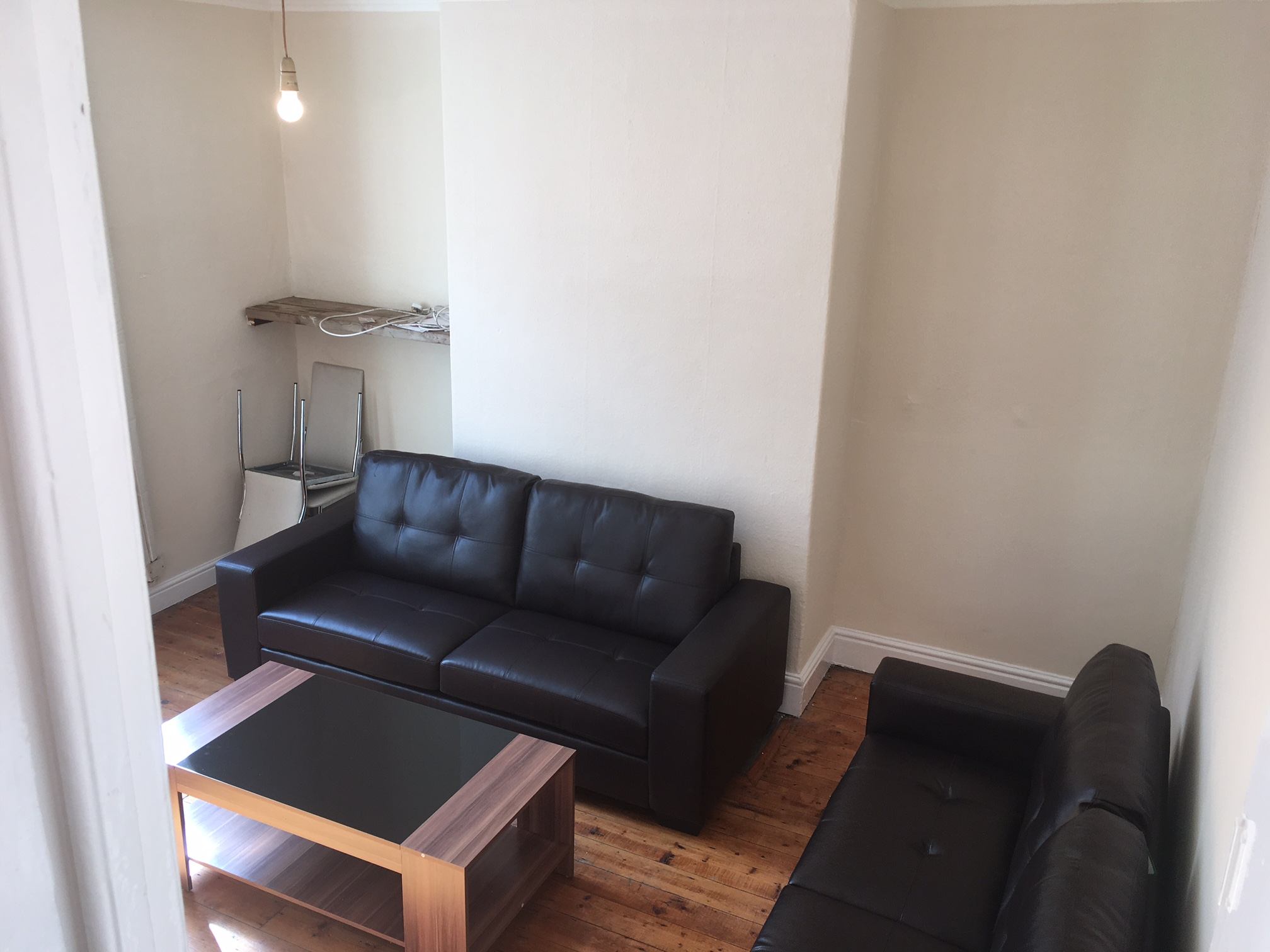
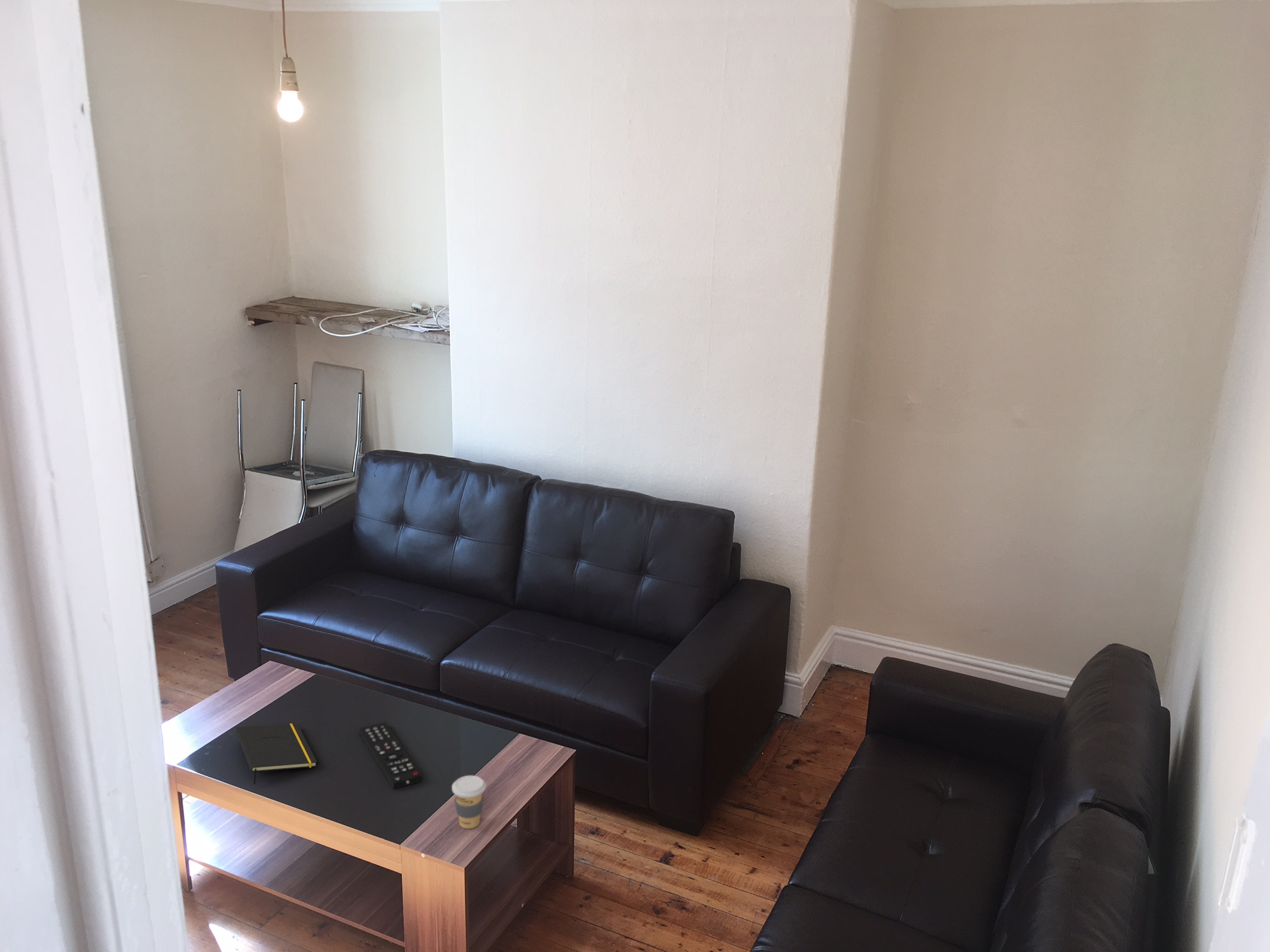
+ coffee cup [451,775,486,829]
+ notepad [235,723,317,785]
+ remote control [358,722,423,790]
